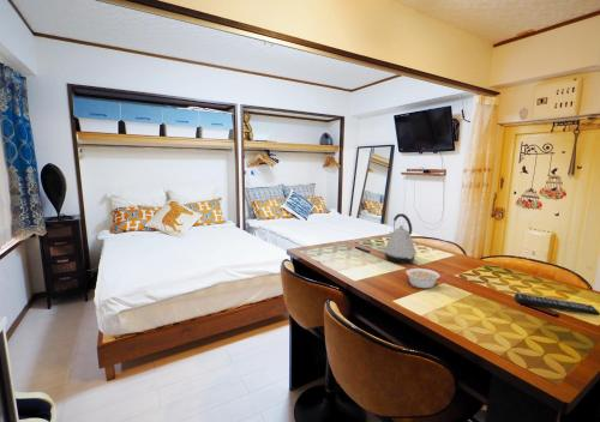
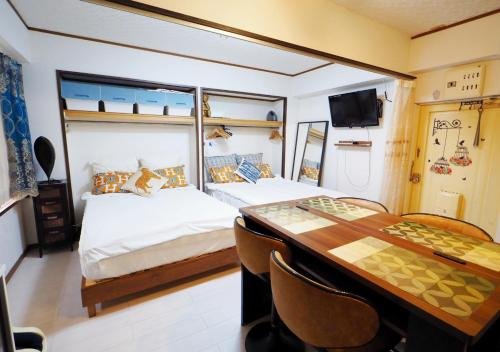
- legume [404,267,449,289]
- remote control [514,293,600,316]
- kettle [383,212,416,265]
